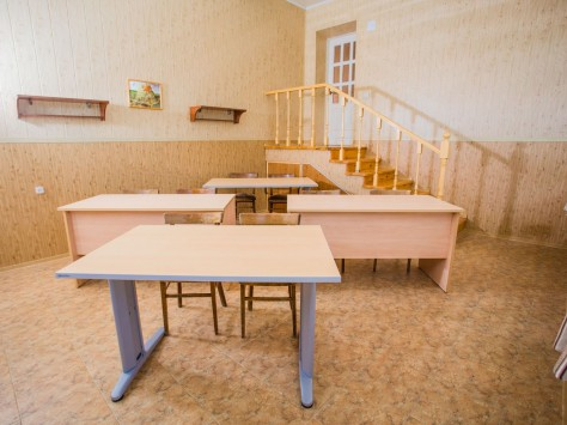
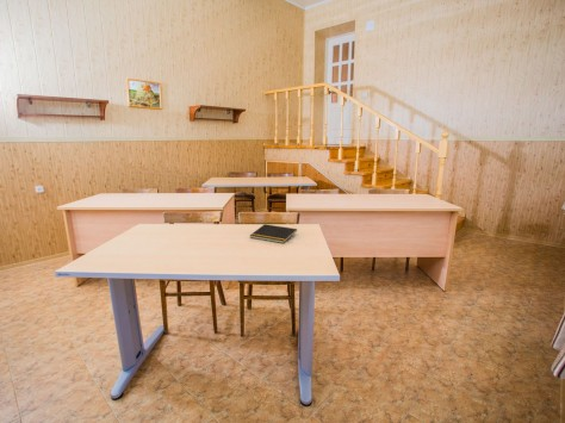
+ notepad [249,223,298,244]
